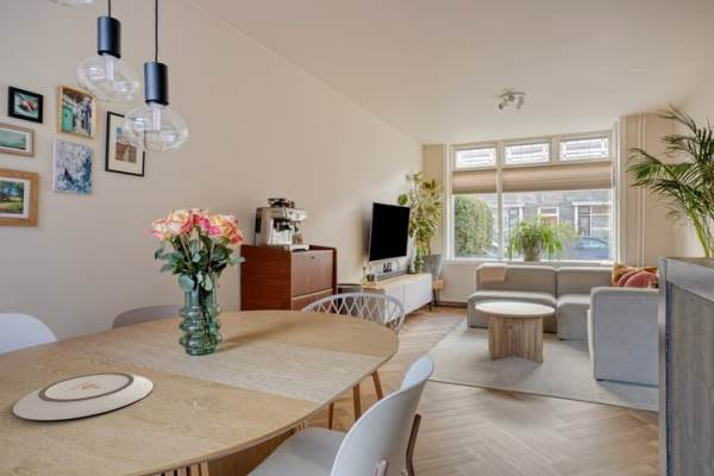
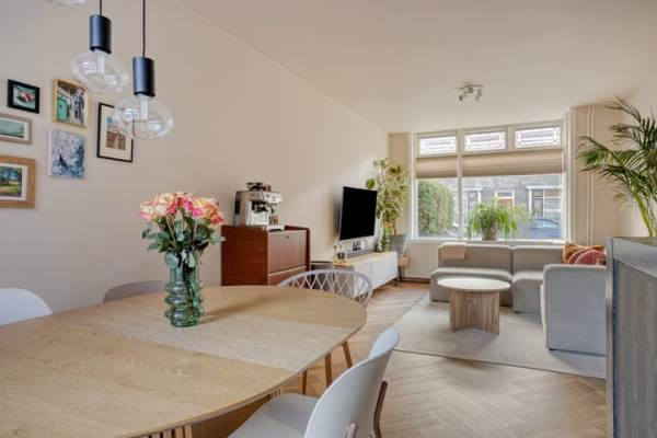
- plate [12,371,155,421]
